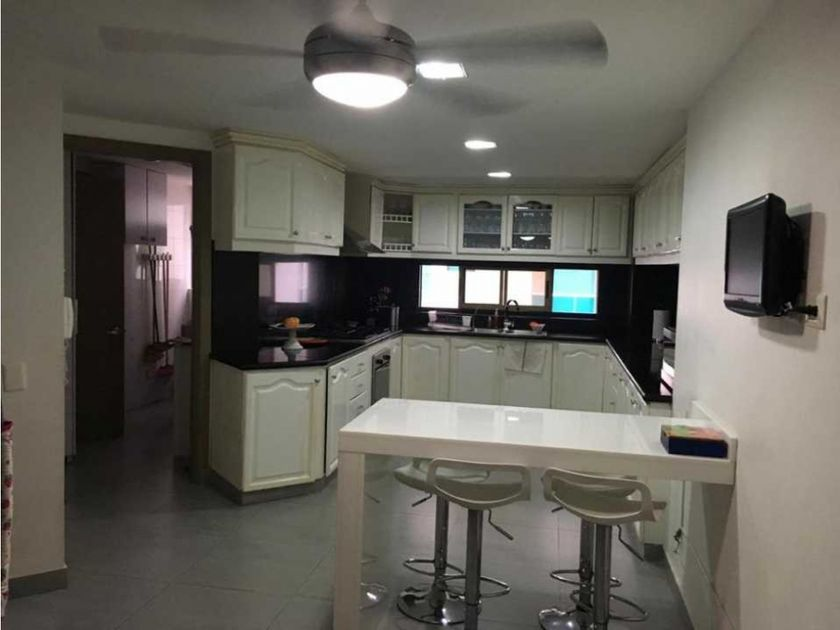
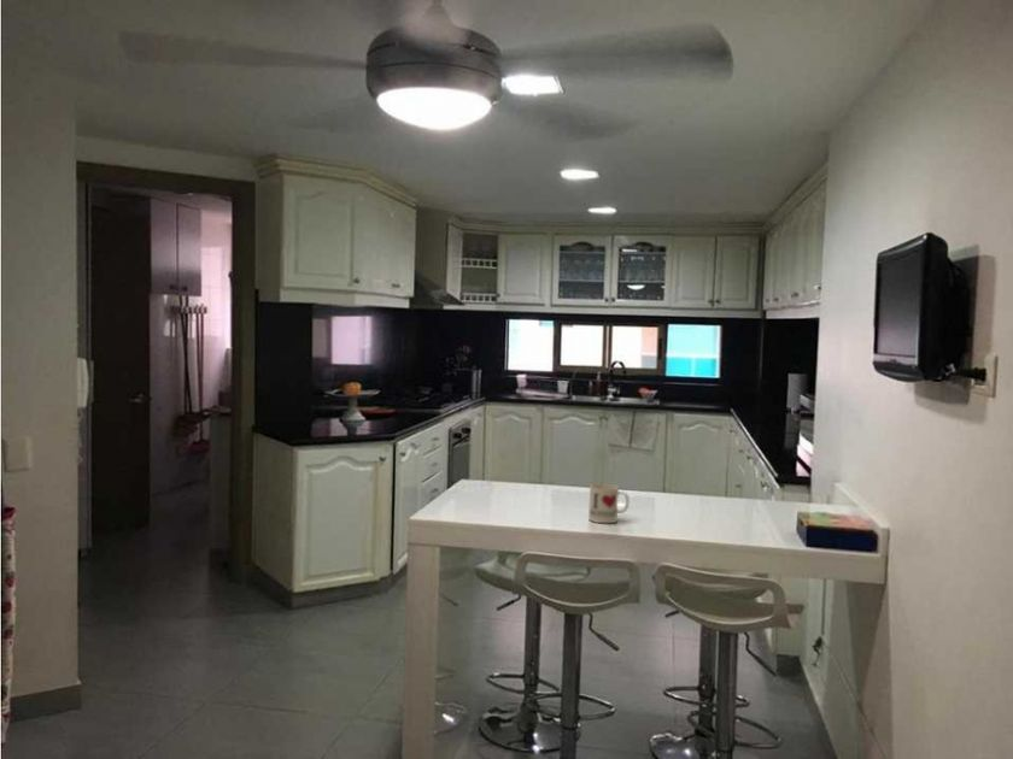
+ mug [587,483,630,524]
